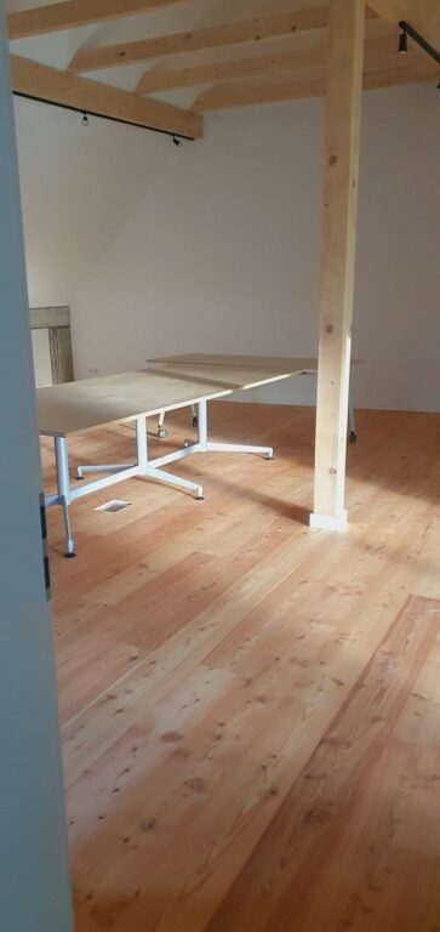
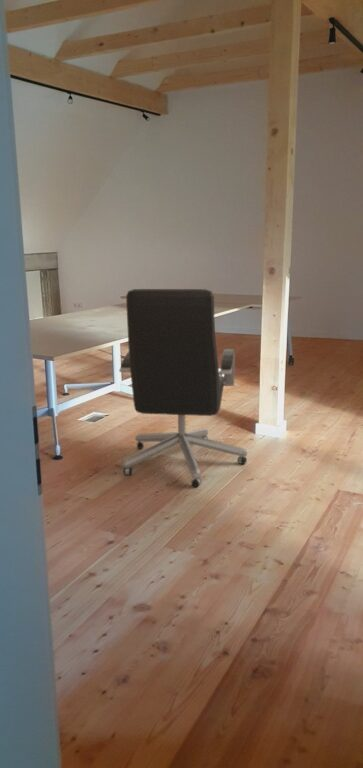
+ office chair [118,288,248,488]
